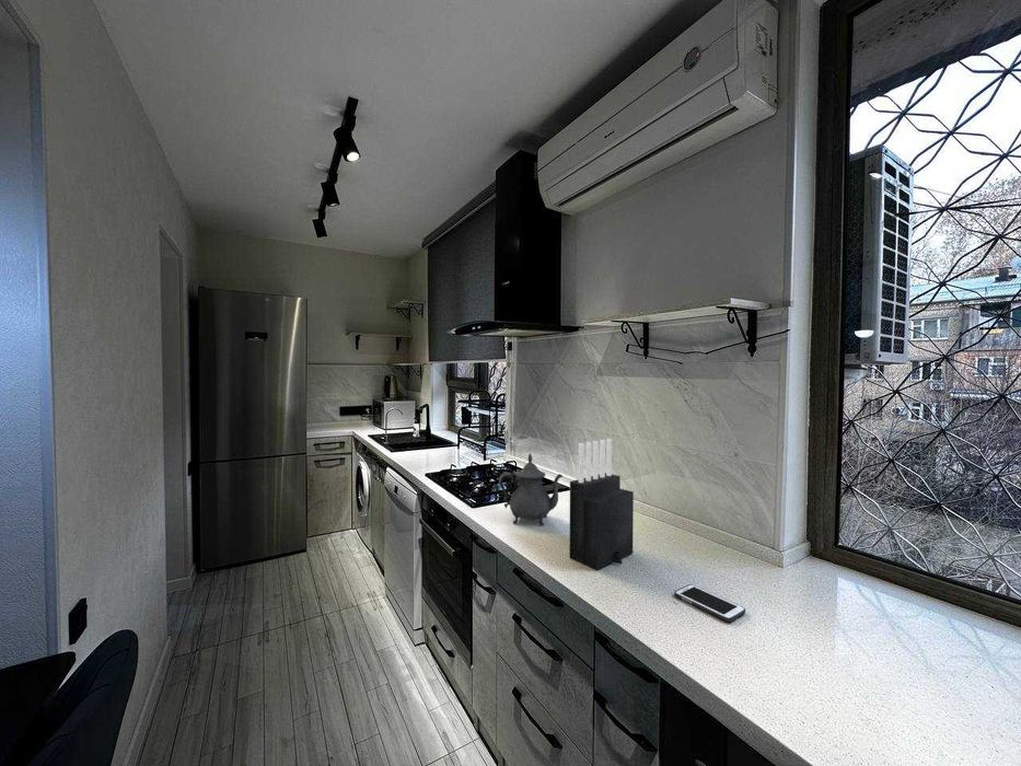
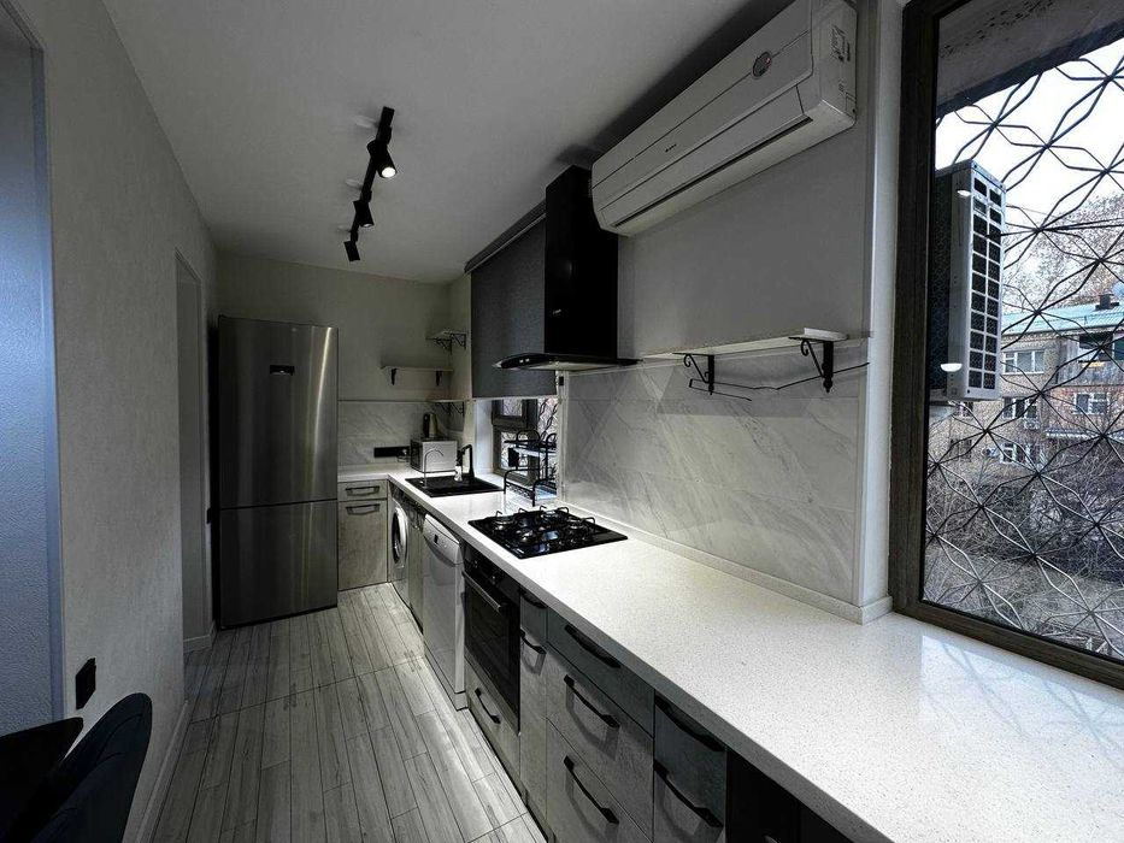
- knife block [568,438,635,571]
- teapot [498,453,564,526]
- cell phone [673,583,746,623]
